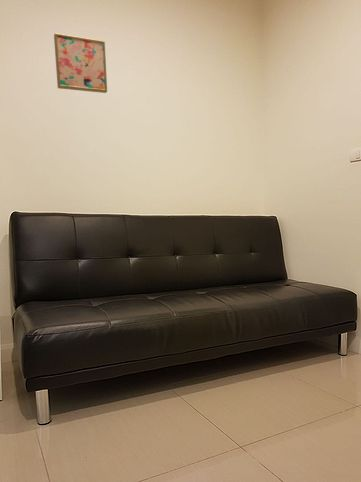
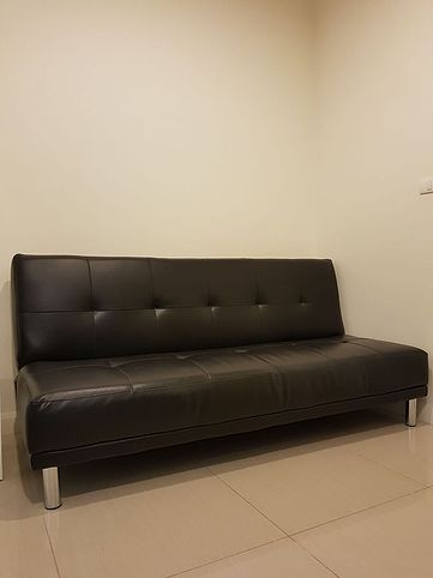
- wall art [53,32,108,94]
